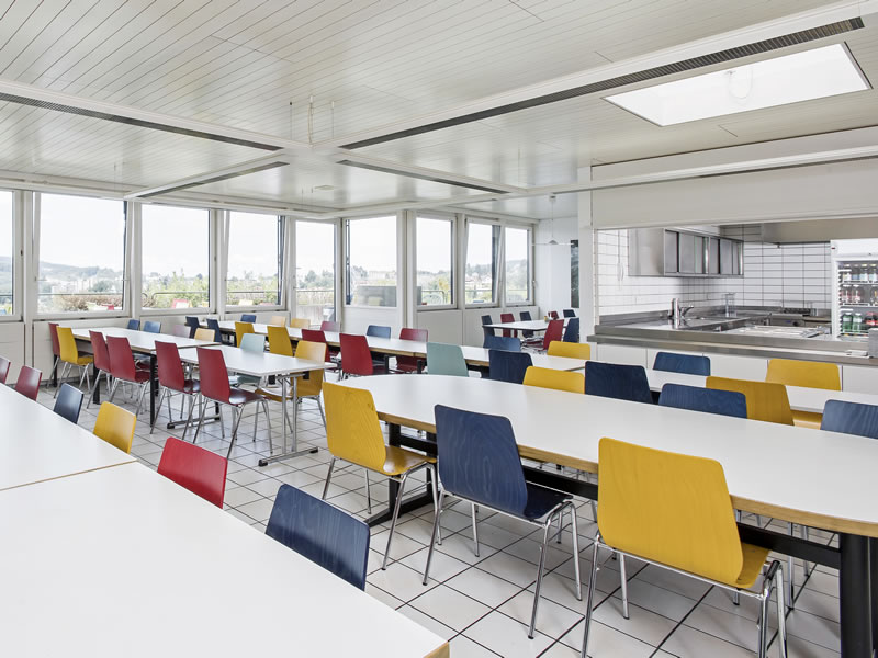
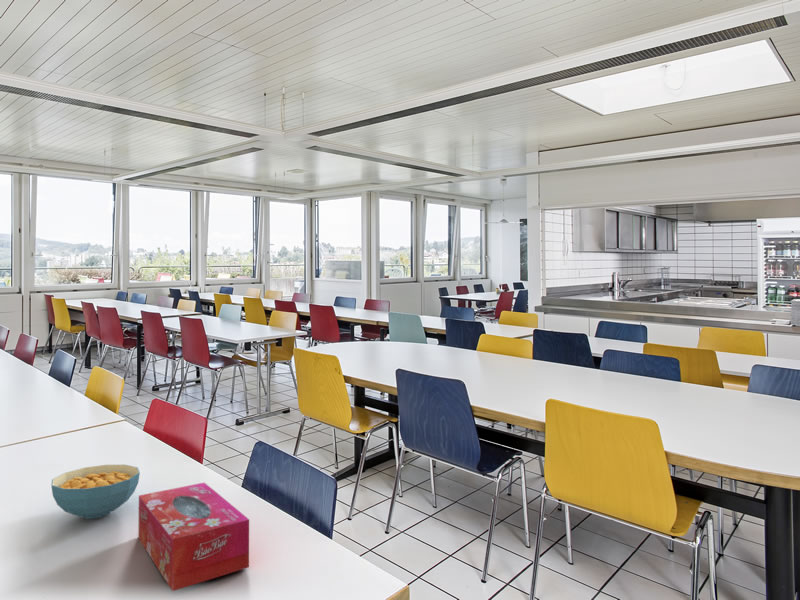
+ cereal bowl [50,464,141,520]
+ tissue box [137,481,250,592]
